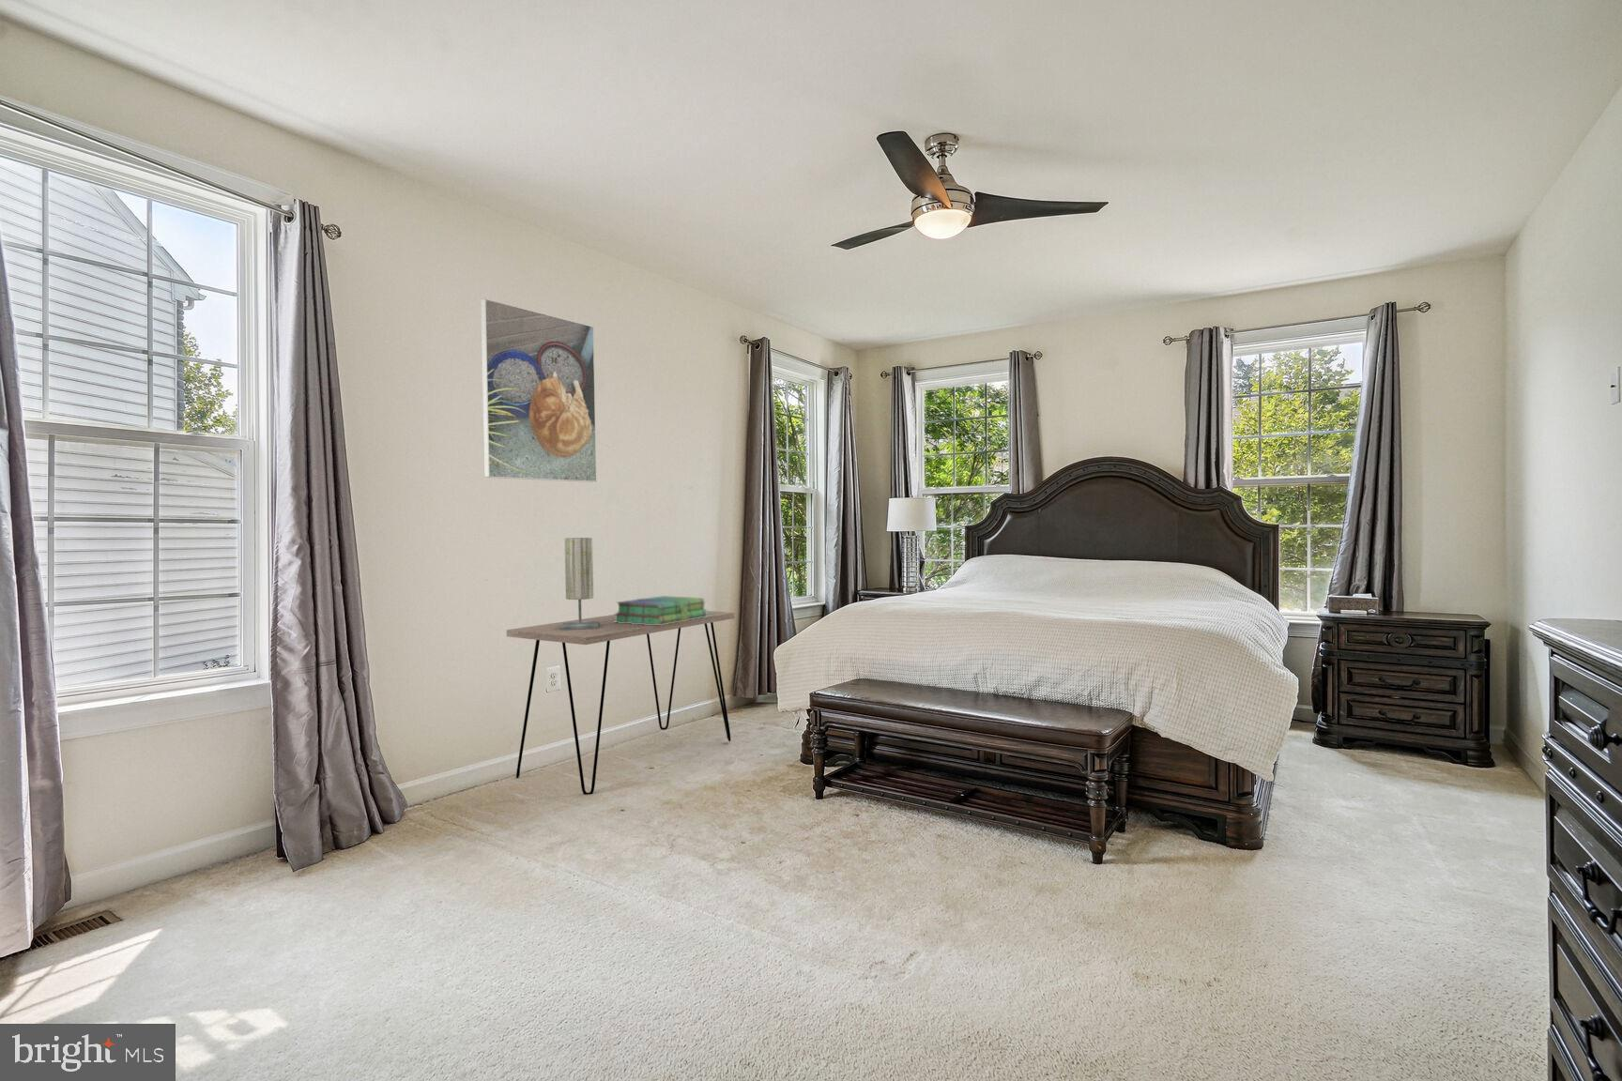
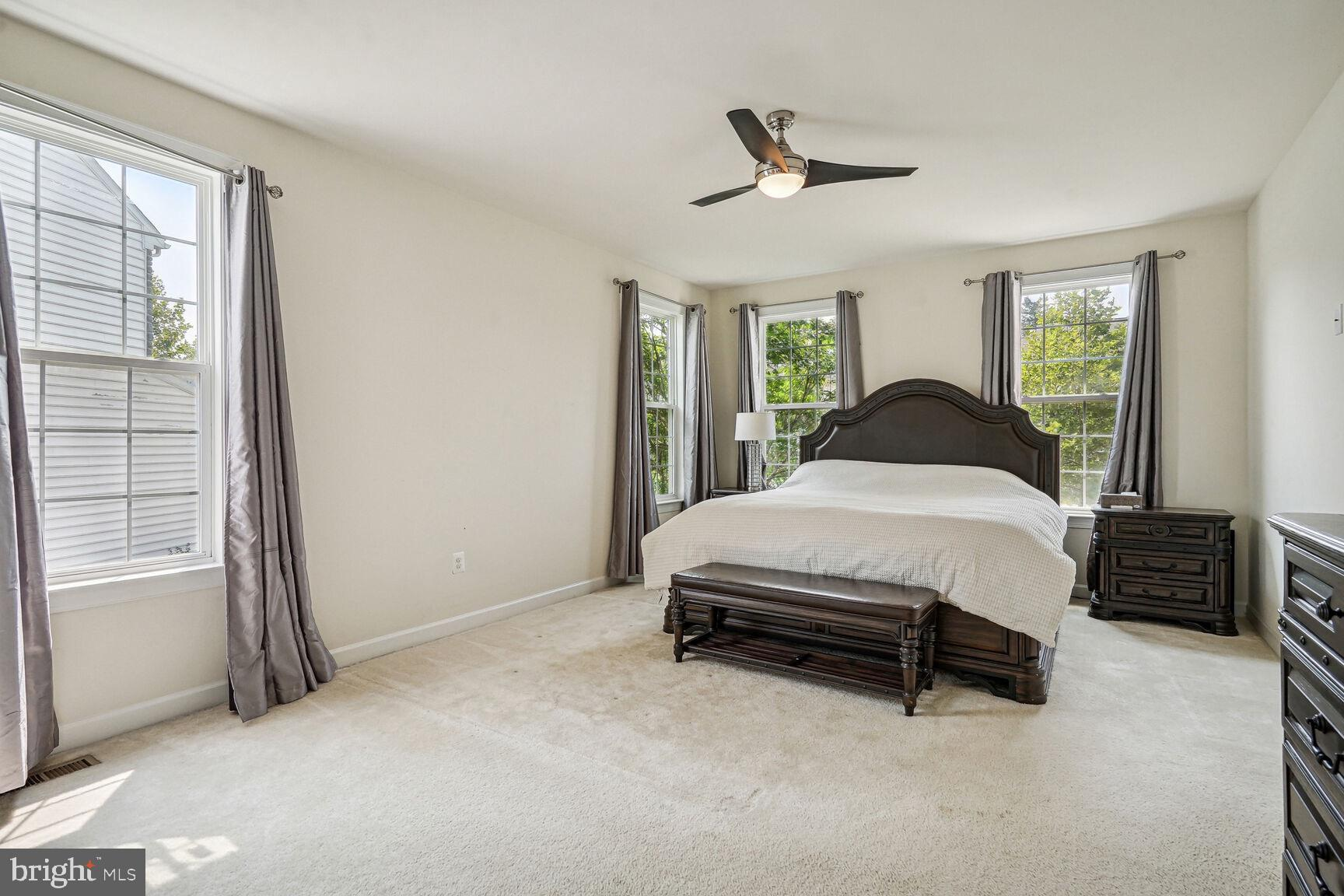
- desk [506,610,735,796]
- table lamp [560,537,600,630]
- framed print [479,298,597,484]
- stack of books [613,595,707,625]
